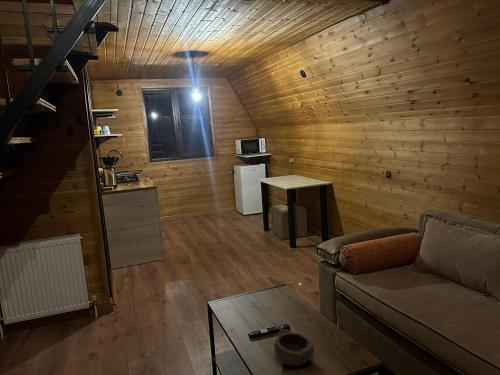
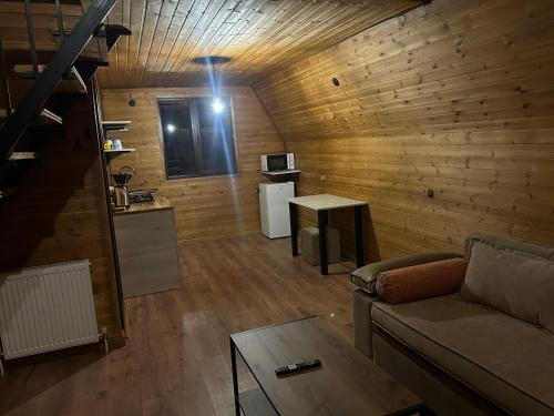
- bowl [273,328,315,367]
